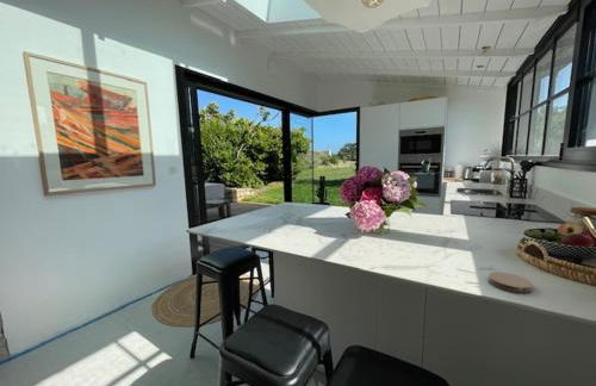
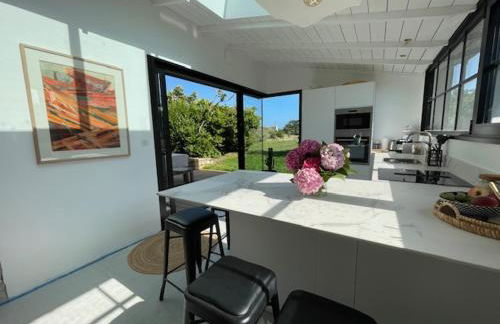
- coaster [488,270,534,293]
